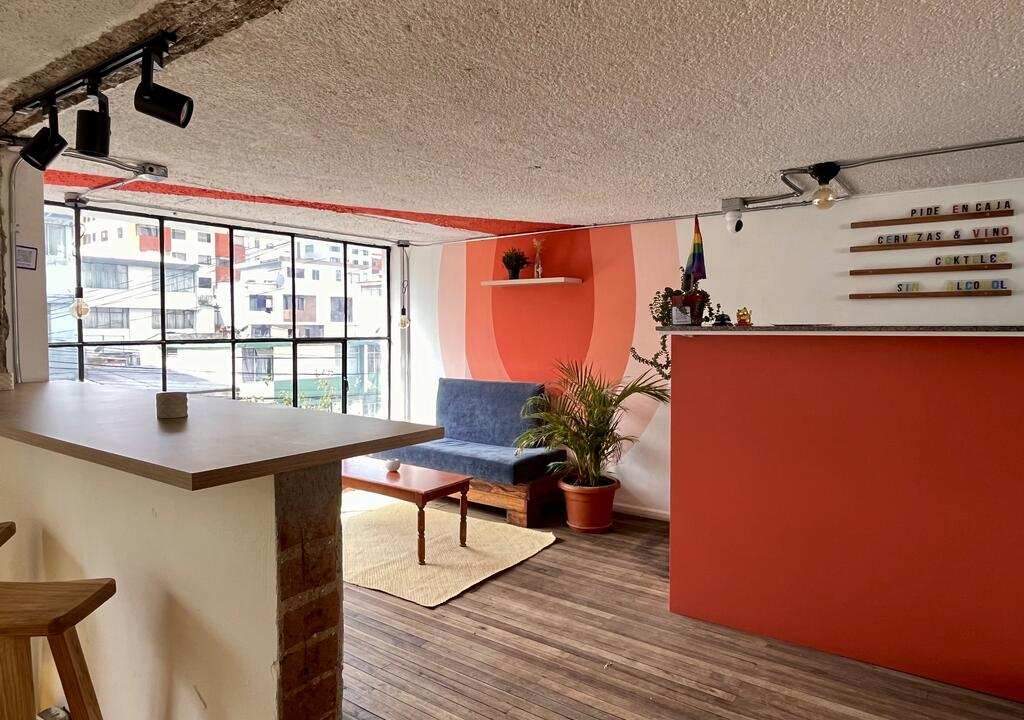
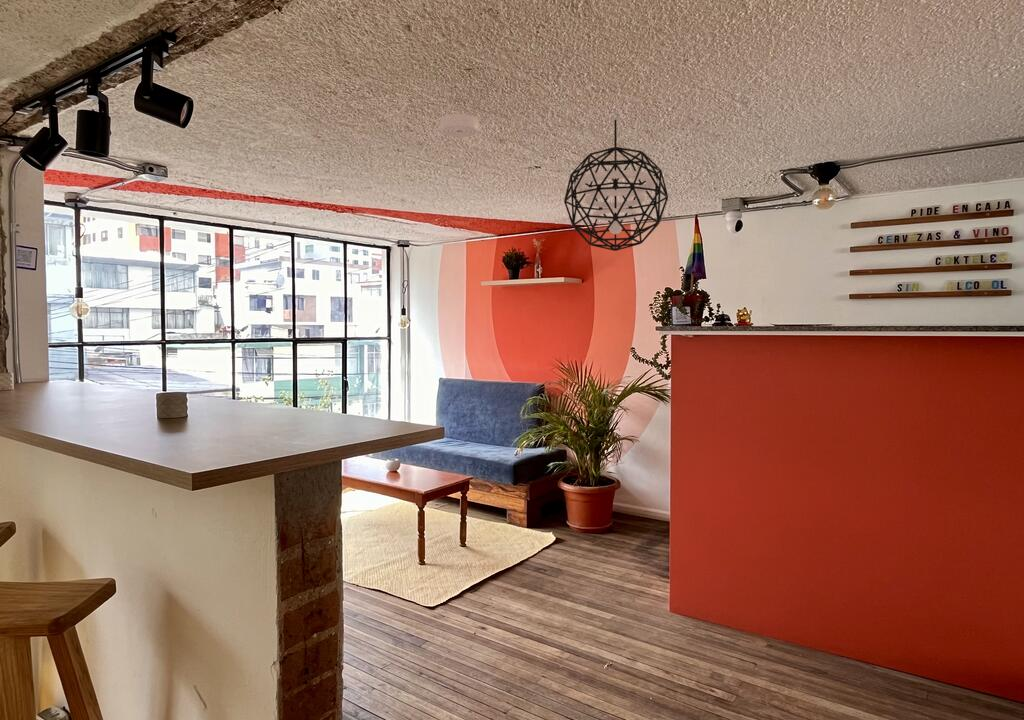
+ smoke detector [439,113,480,138]
+ pendant light [563,119,669,252]
